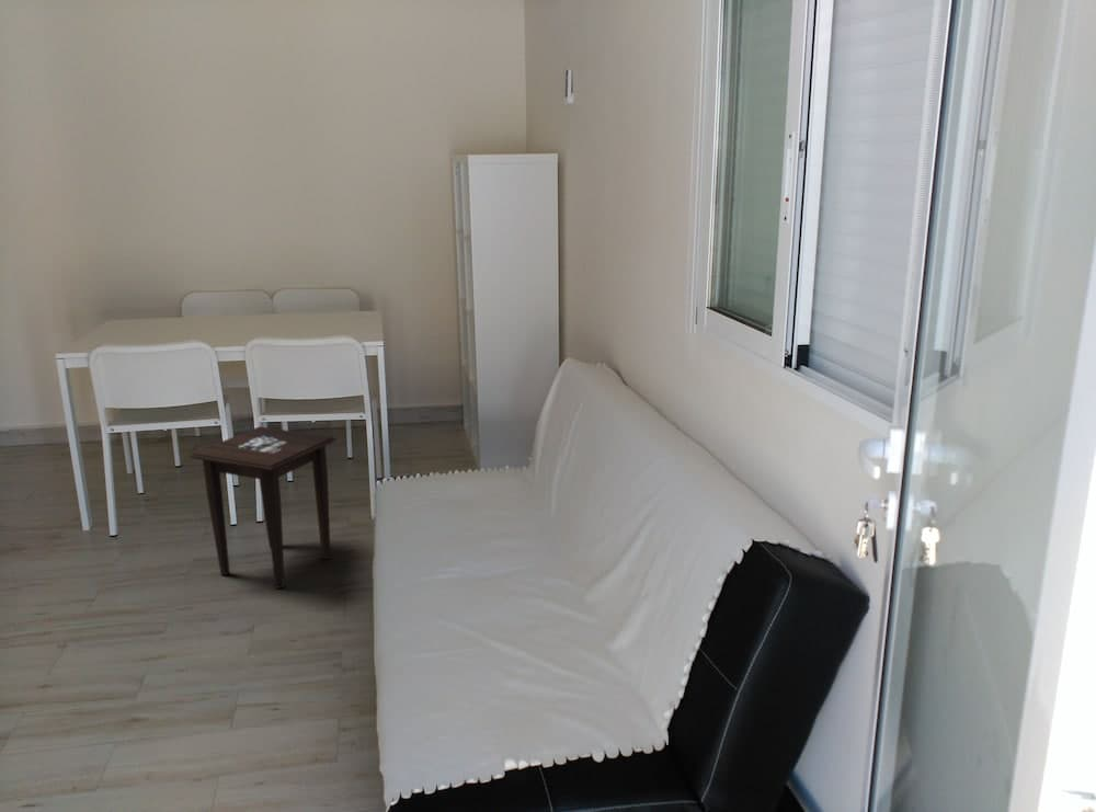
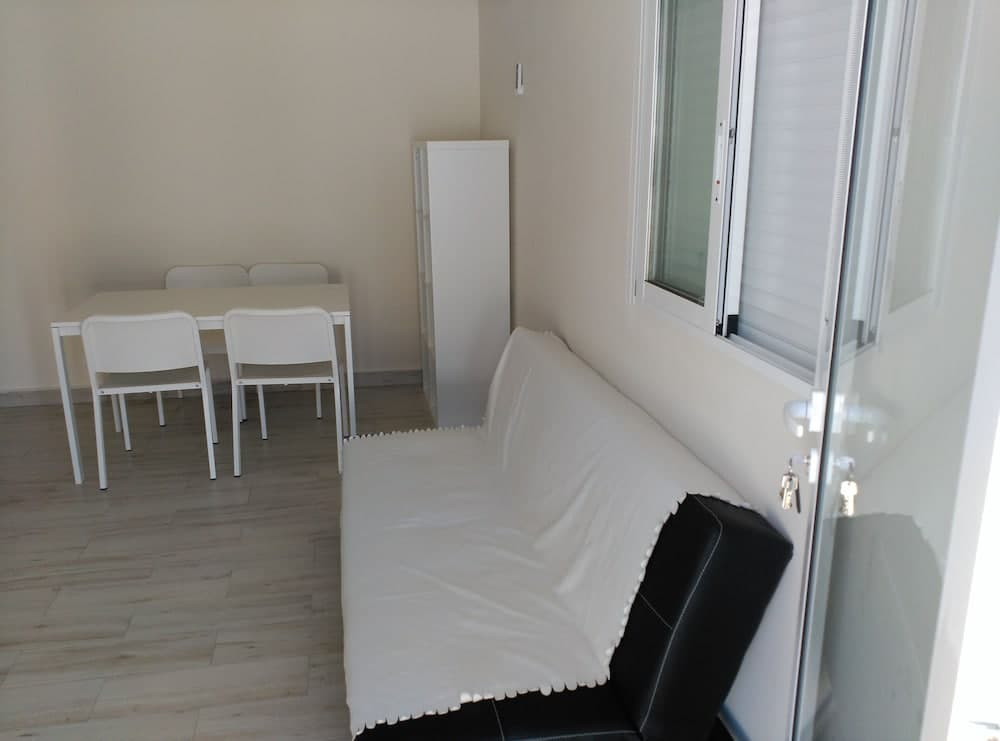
- side table [189,425,338,590]
